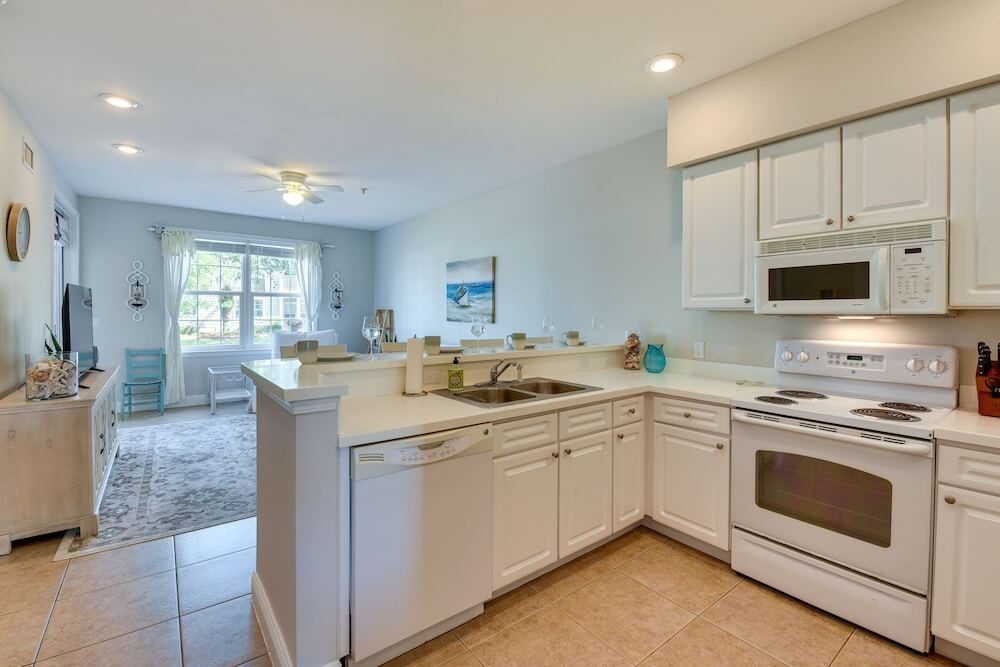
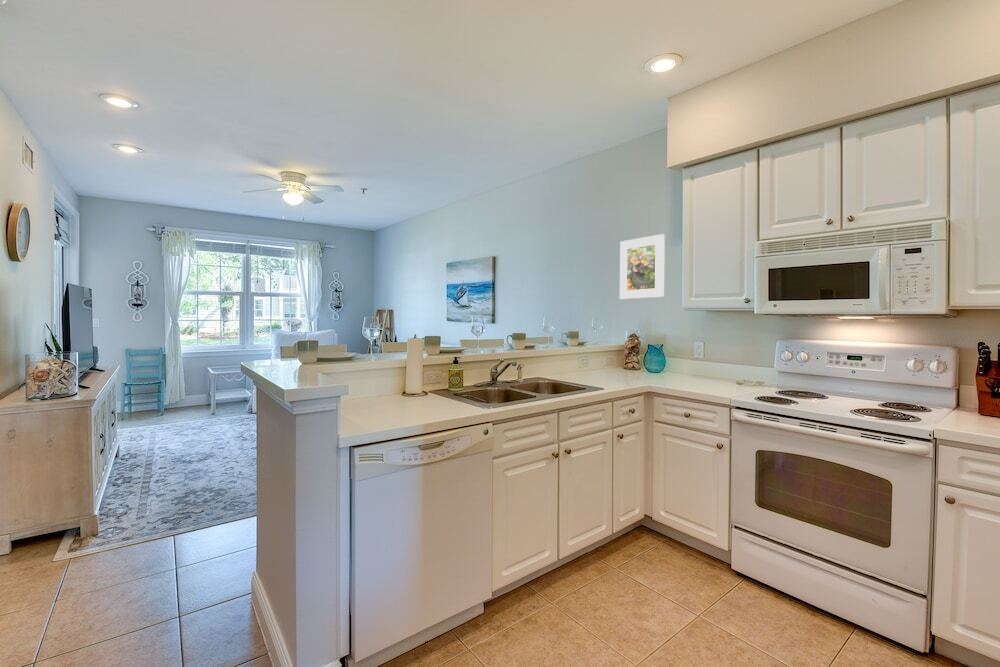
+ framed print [619,233,666,300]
